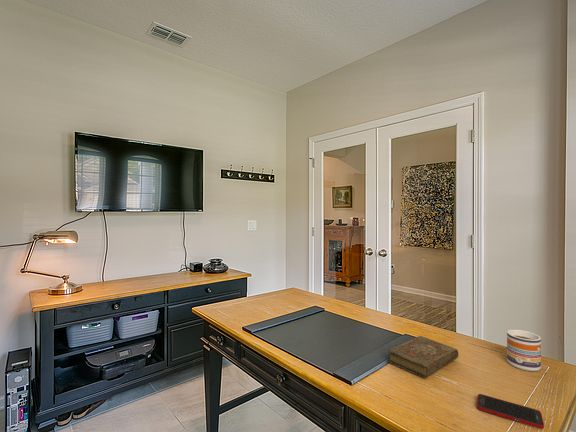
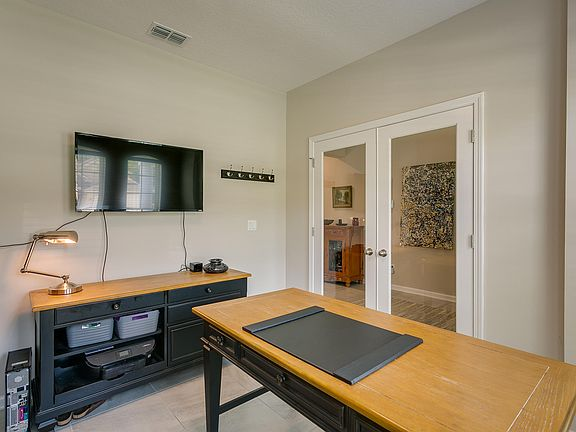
- cell phone [476,393,545,430]
- mug [506,329,542,372]
- book [386,335,459,379]
